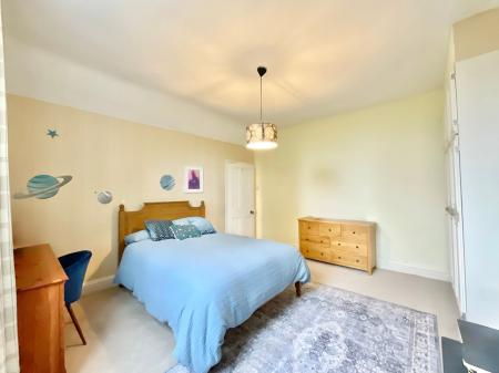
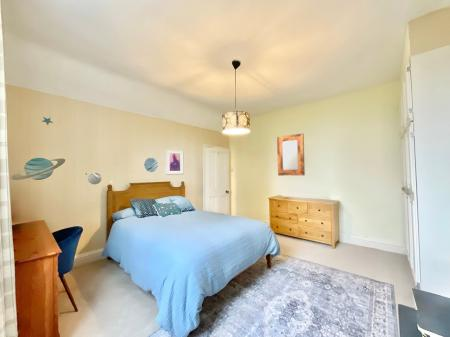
+ home mirror [276,132,306,177]
